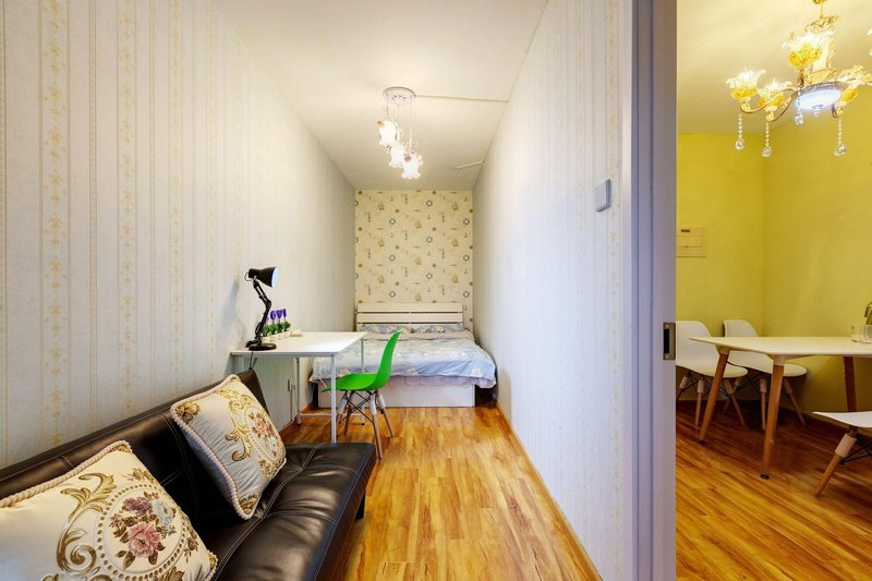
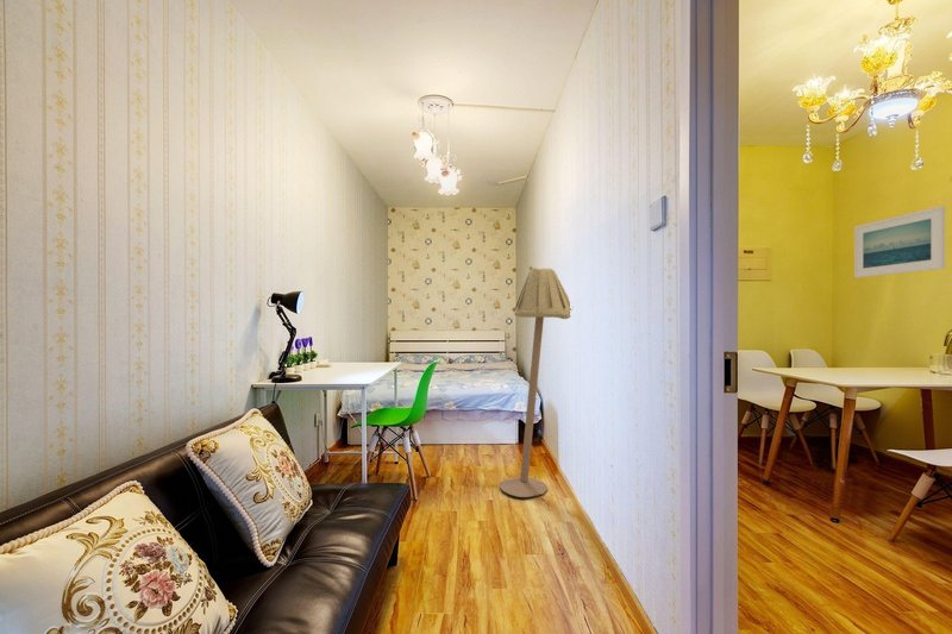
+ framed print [853,205,946,278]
+ floor lamp [499,264,572,498]
